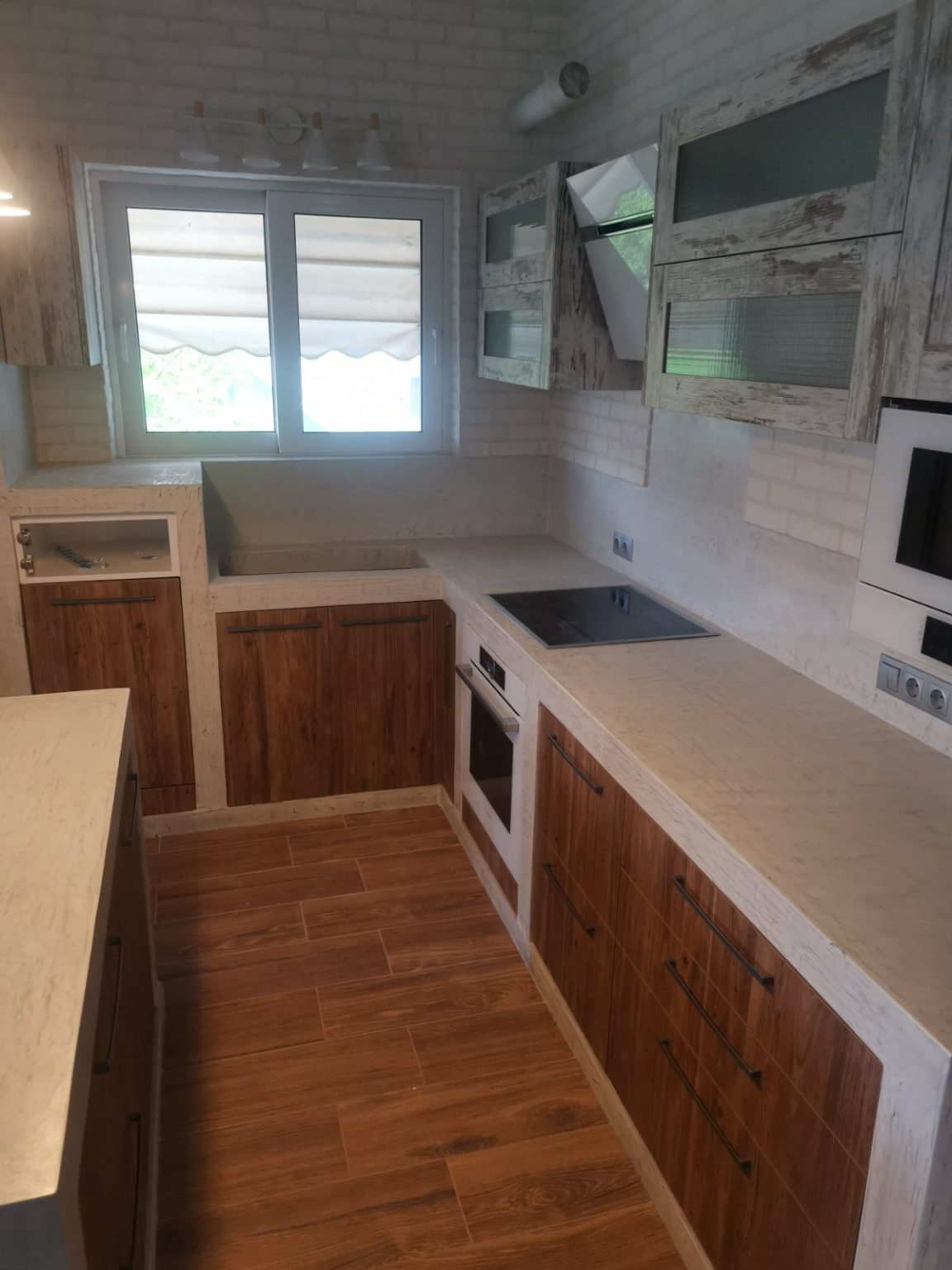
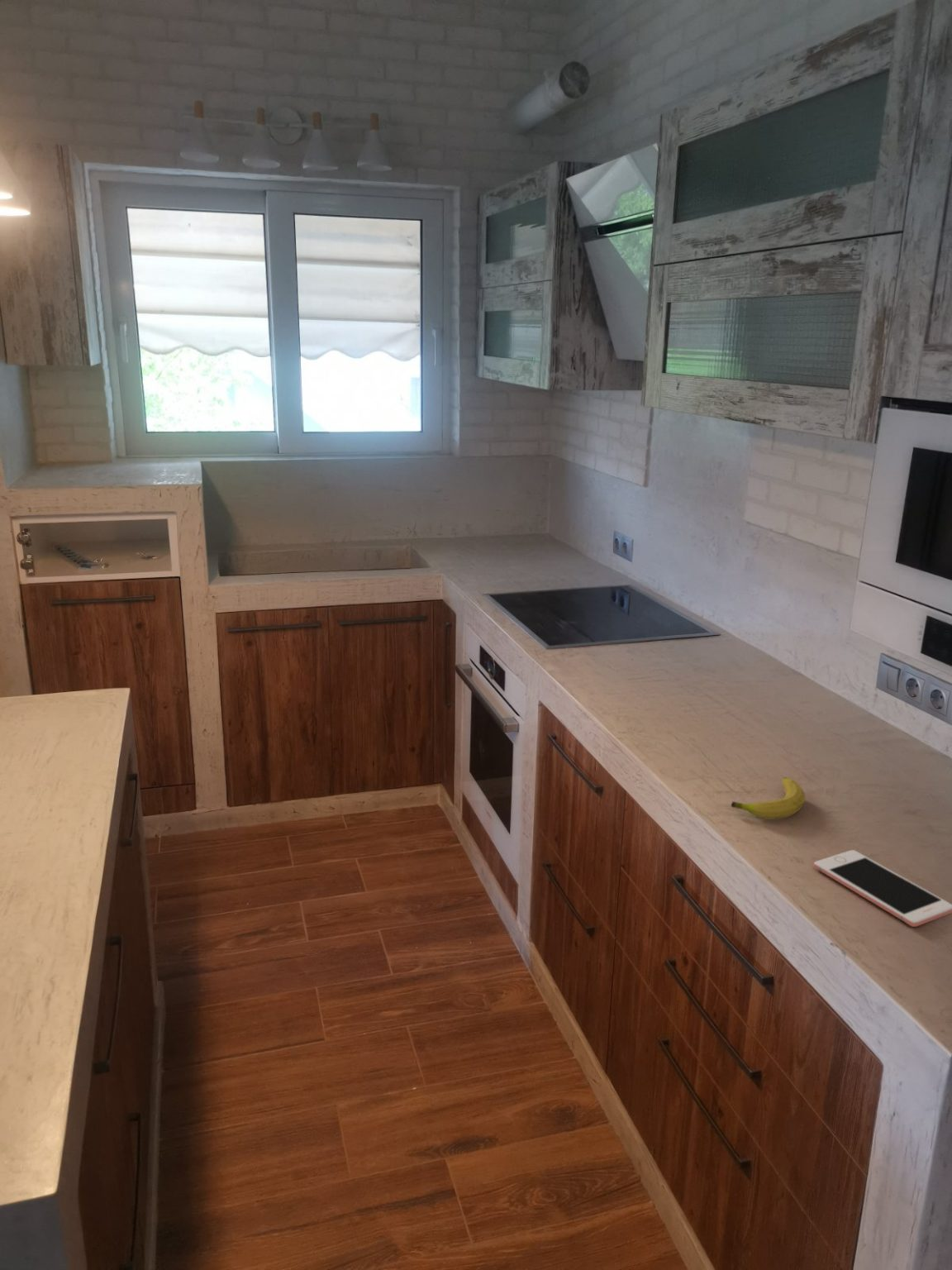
+ fruit [731,776,806,820]
+ cell phone [813,849,952,928]
